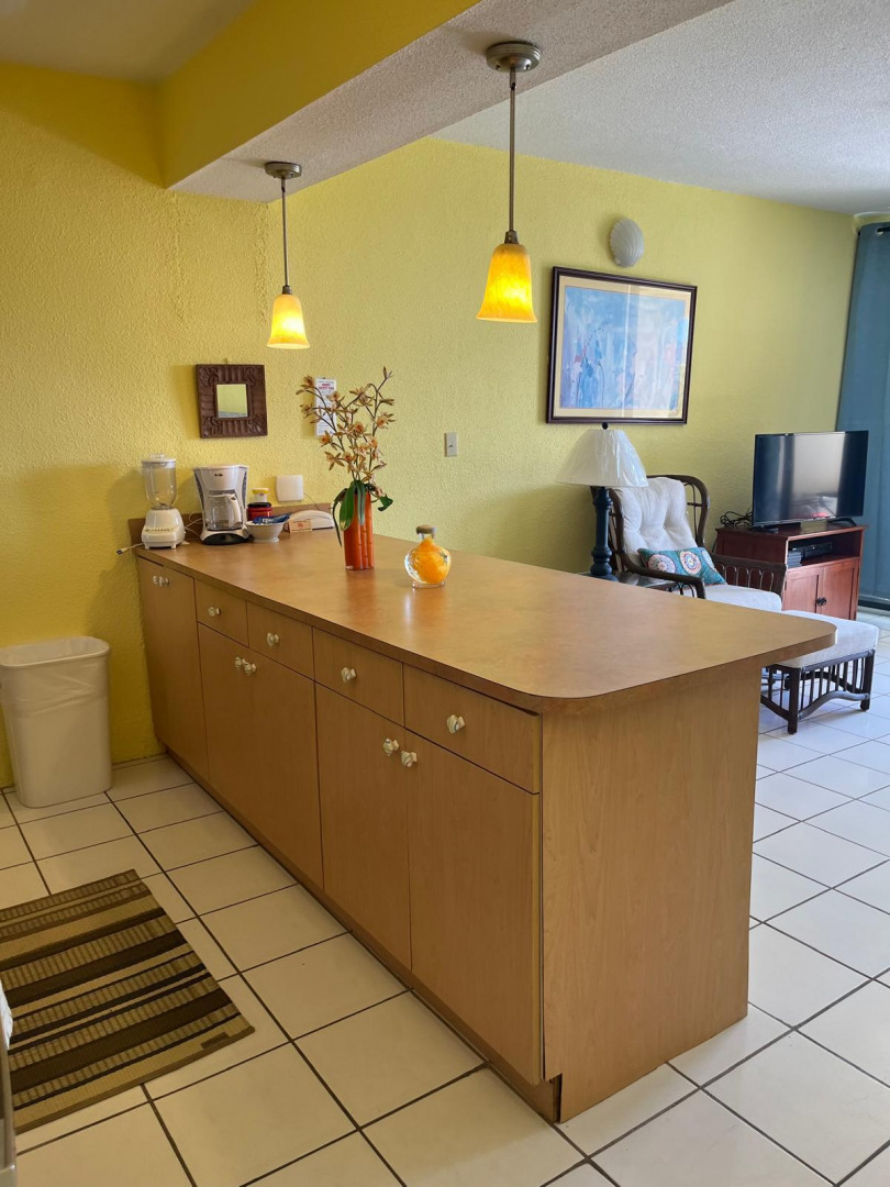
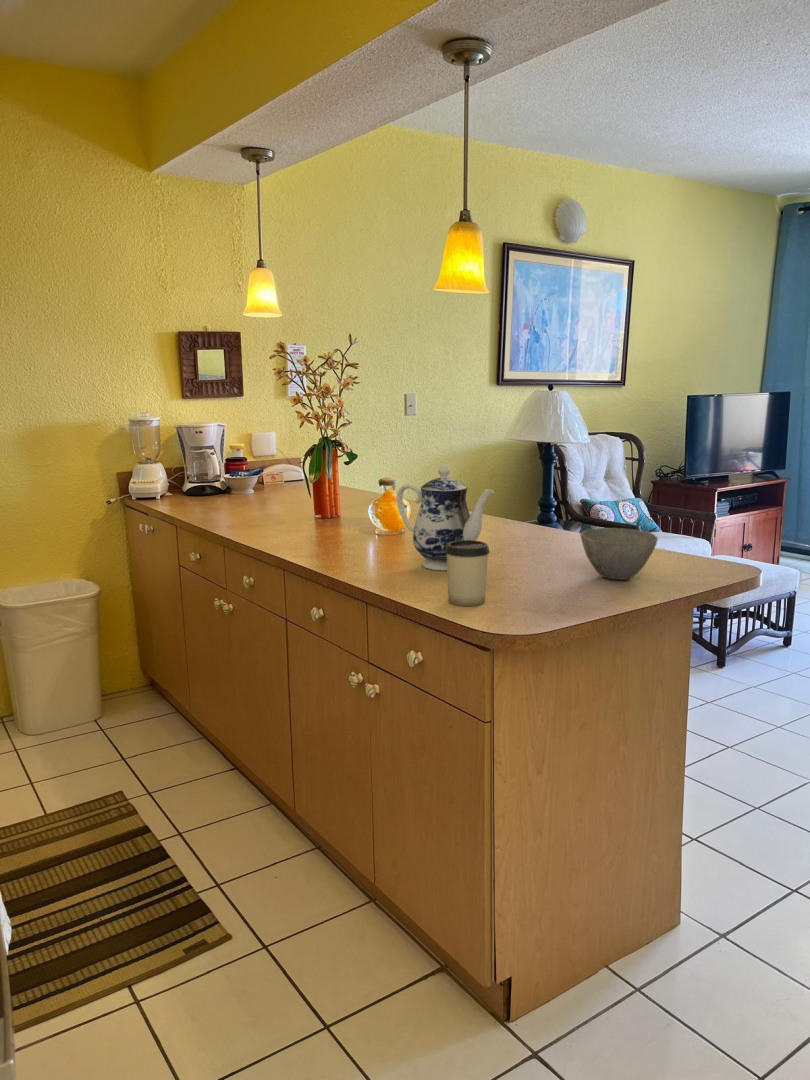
+ cup [445,540,491,607]
+ bowl [580,527,659,581]
+ teapot [396,464,495,571]
